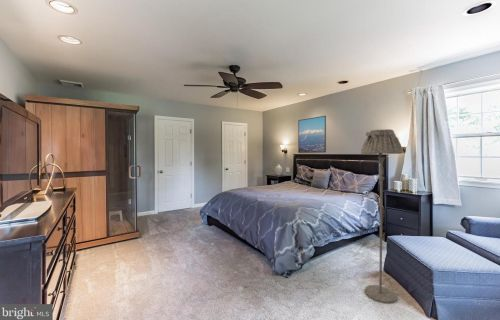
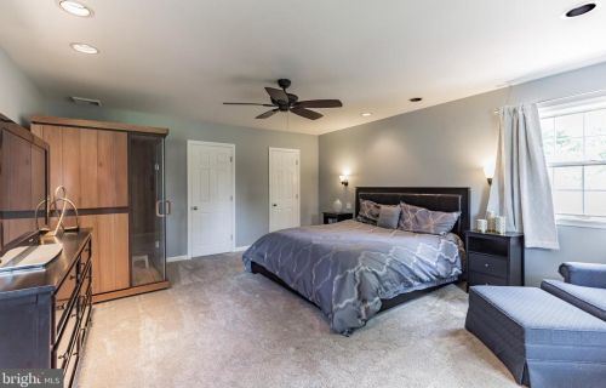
- floor lamp [360,128,405,304]
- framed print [297,115,327,154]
